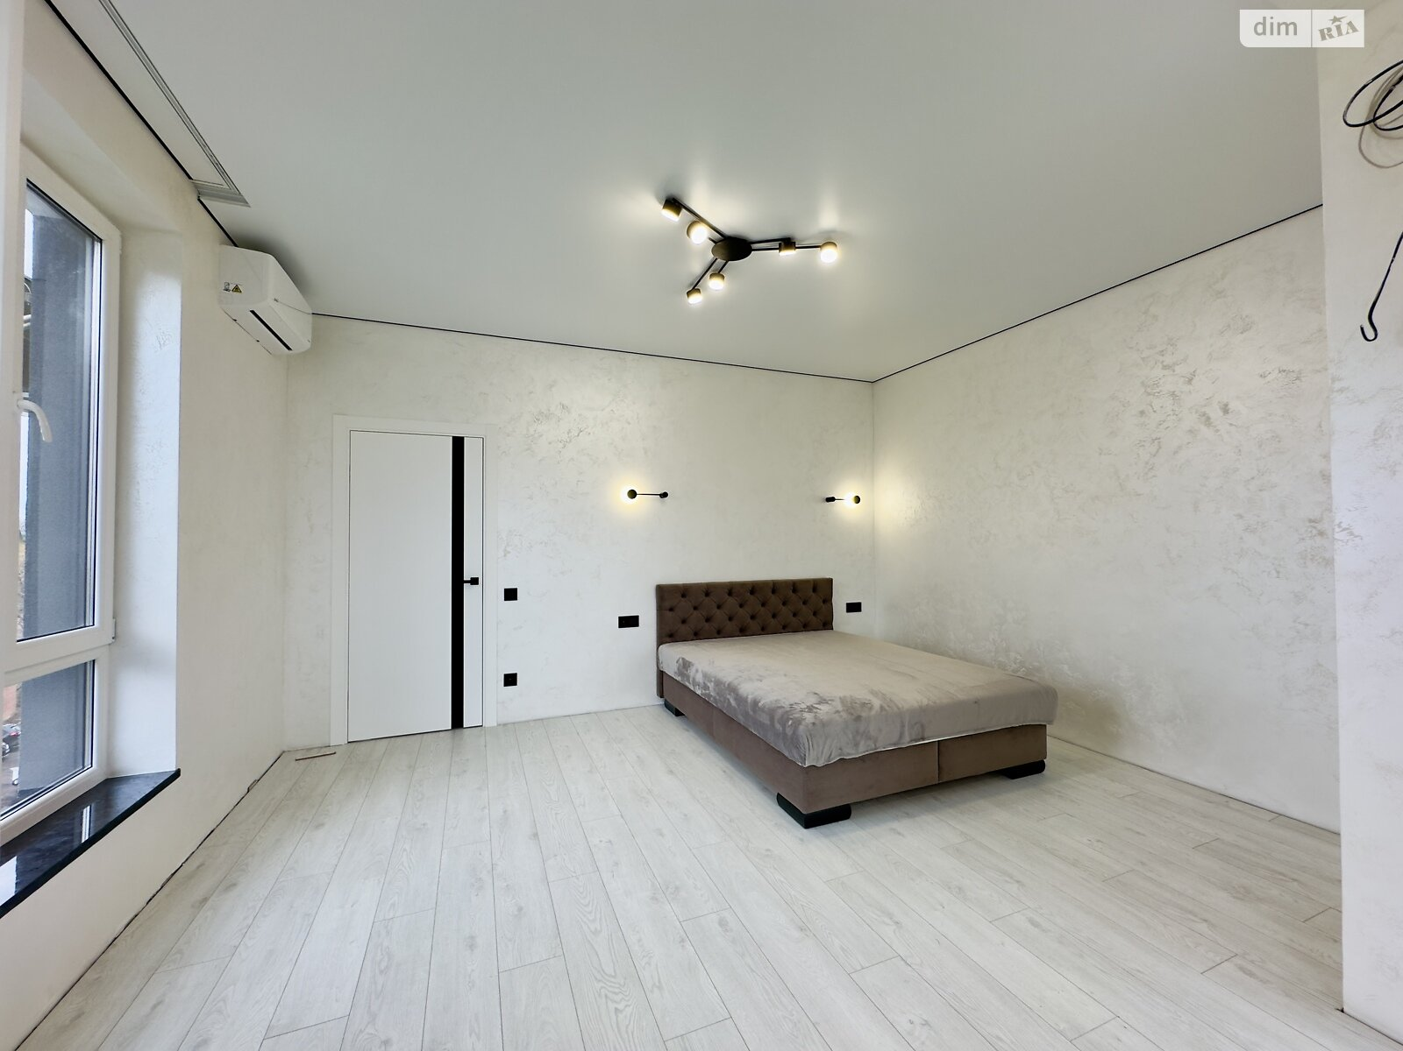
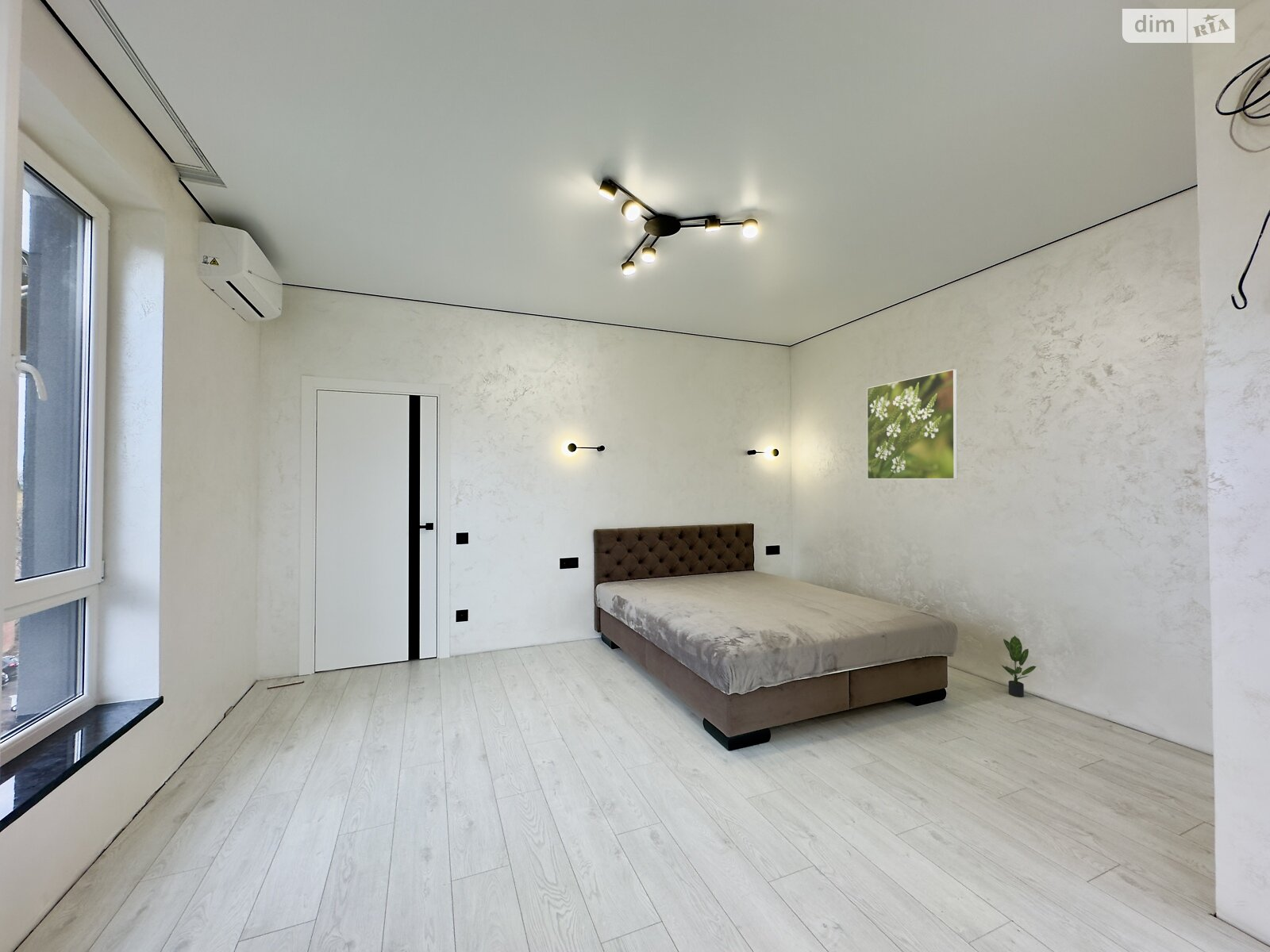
+ potted plant [1001,635,1037,698]
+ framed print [866,368,958,480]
